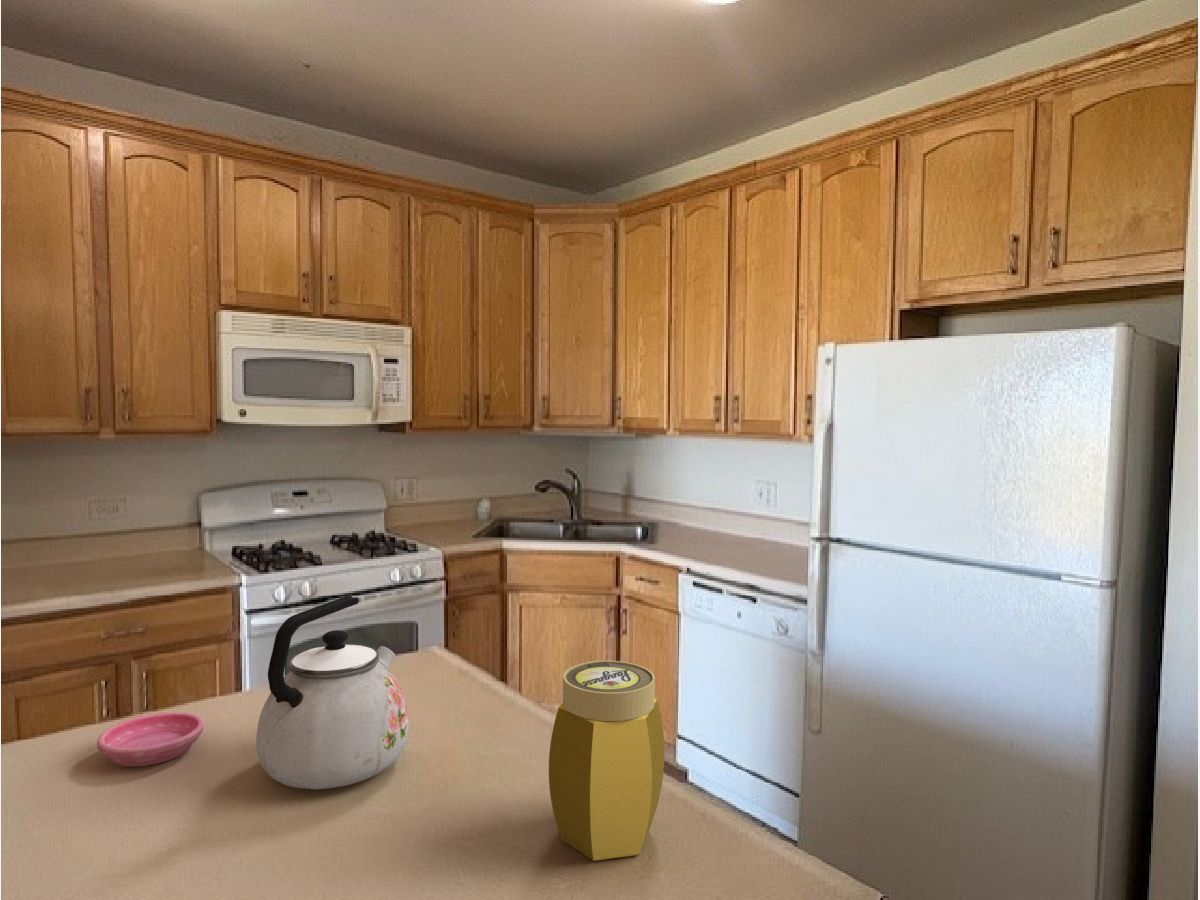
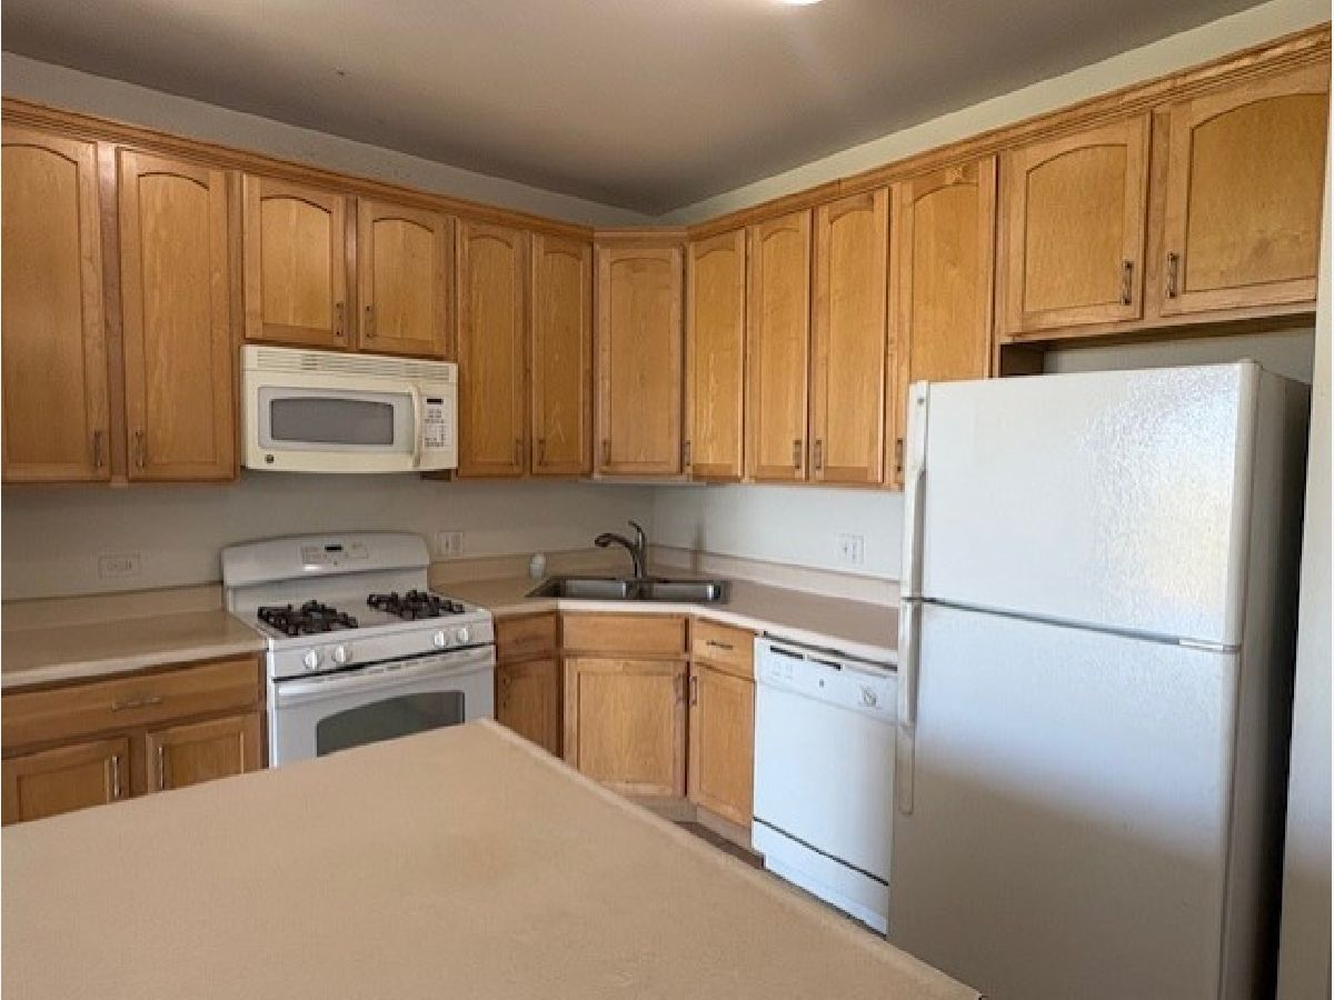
- saucer [96,711,205,767]
- kettle [255,595,410,790]
- jar [548,659,665,862]
